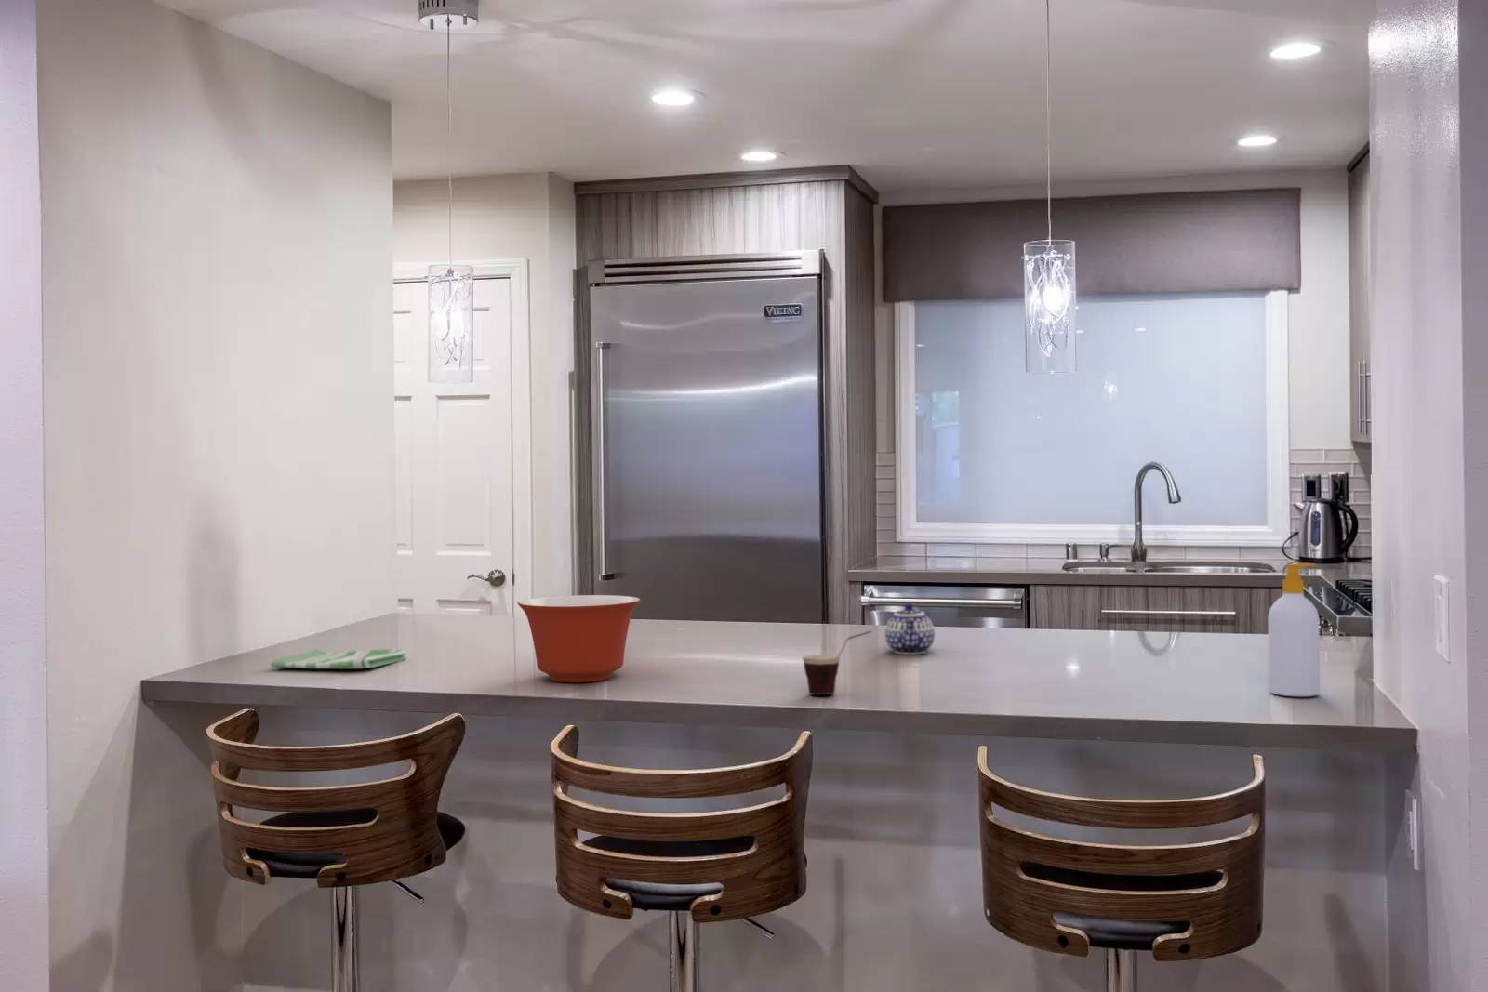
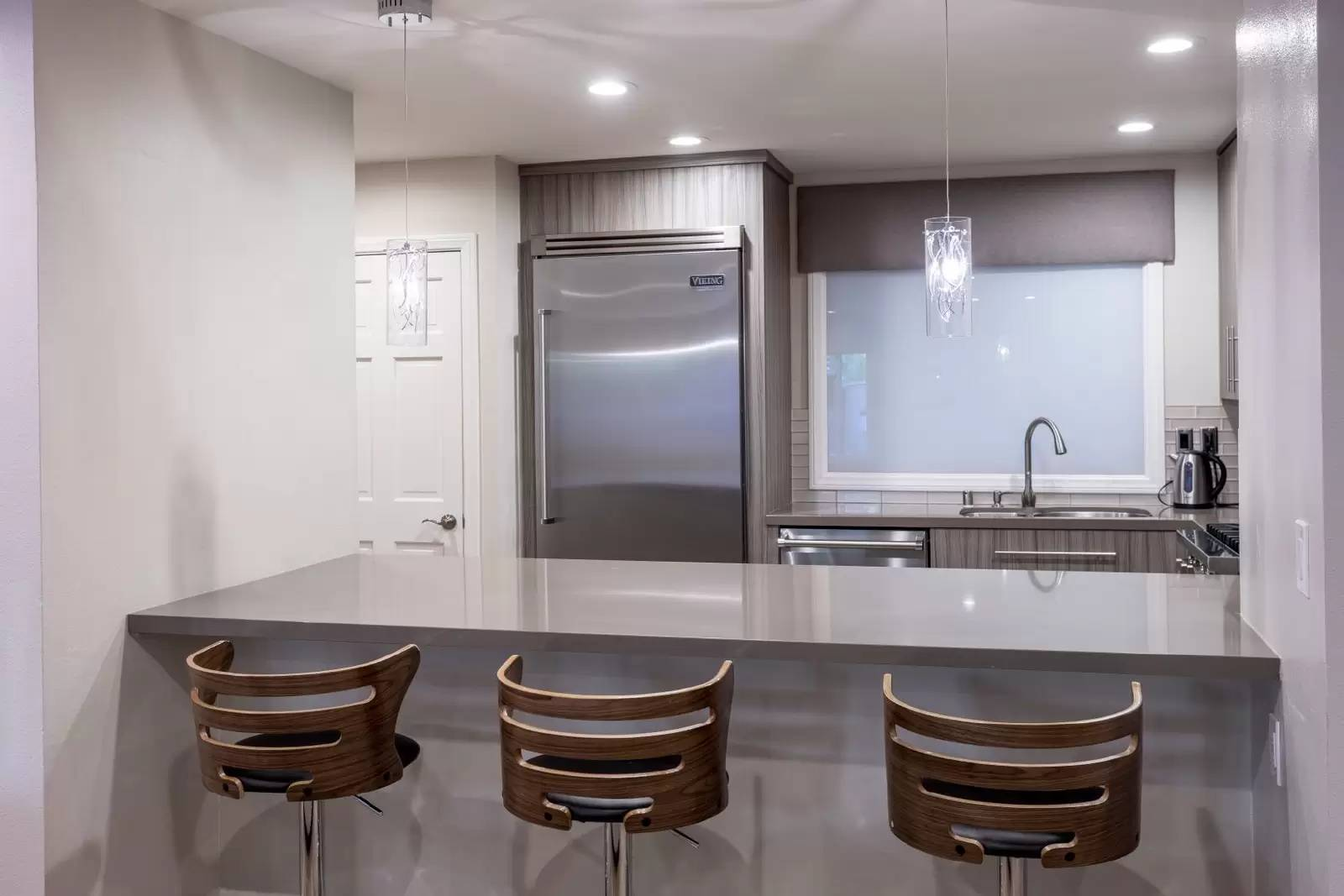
- teapot [885,602,936,655]
- dish towel [270,648,407,670]
- mixing bowl [517,595,641,683]
- soap bottle [1268,562,1321,698]
- cup [802,630,872,696]
